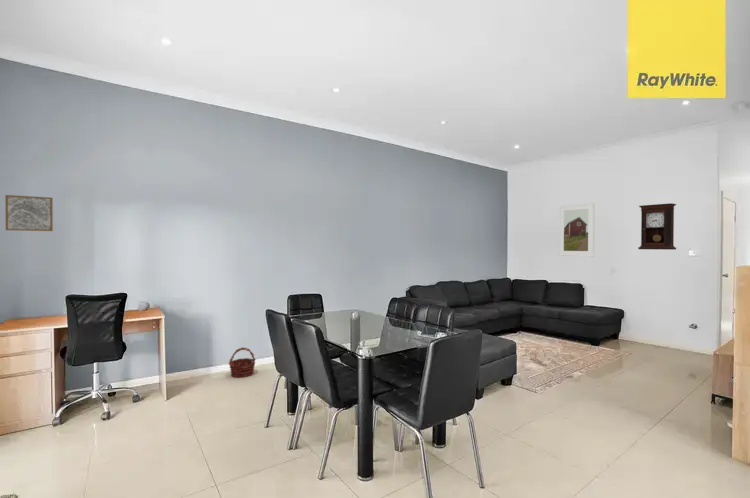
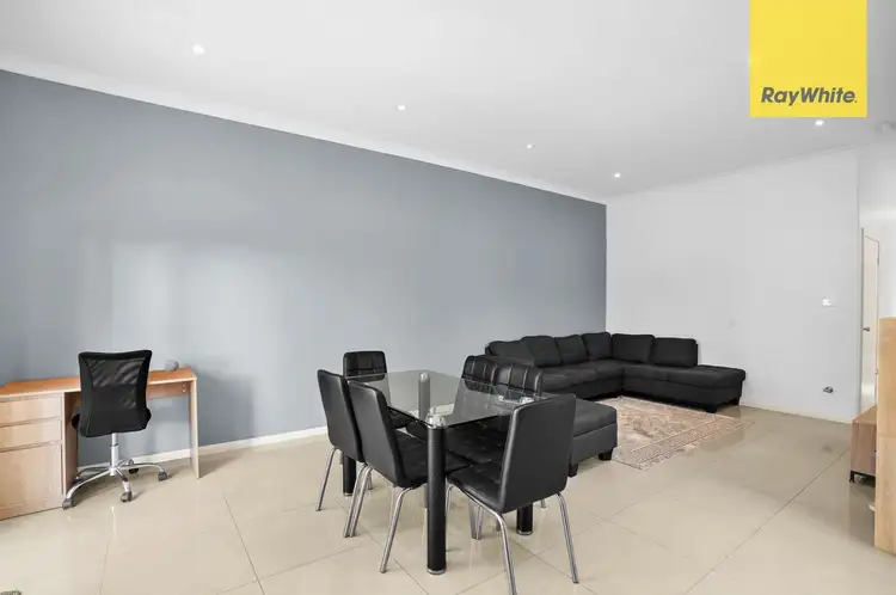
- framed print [558,202,595,258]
- pendulum clock [637,202,677,251]
- wall art [4,194,54,232]
- basket [228,346,257,378]
